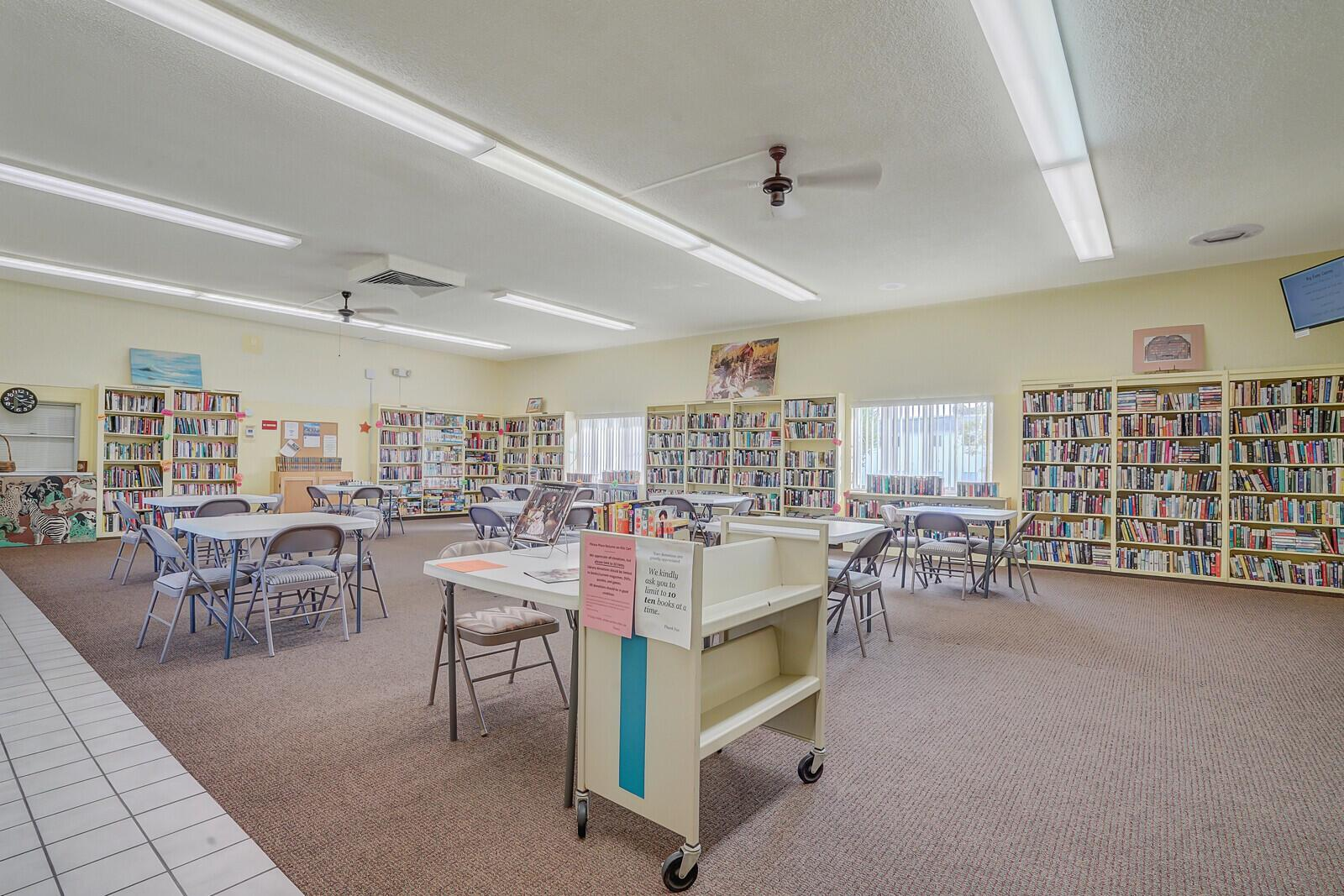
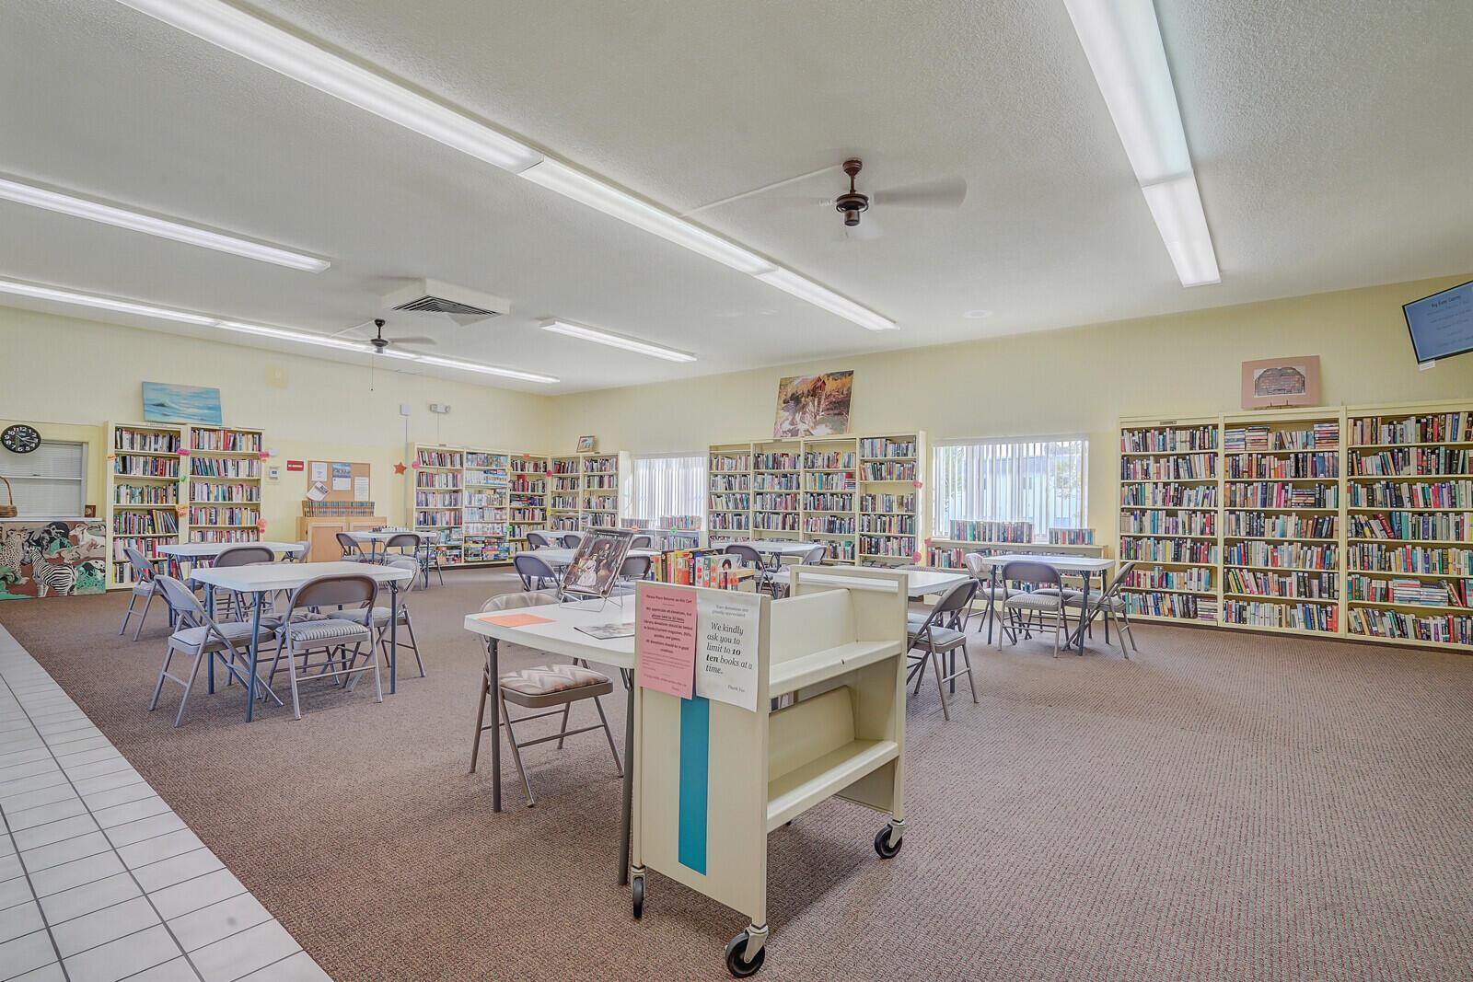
- ceiling light [1186,223,1265,247]
